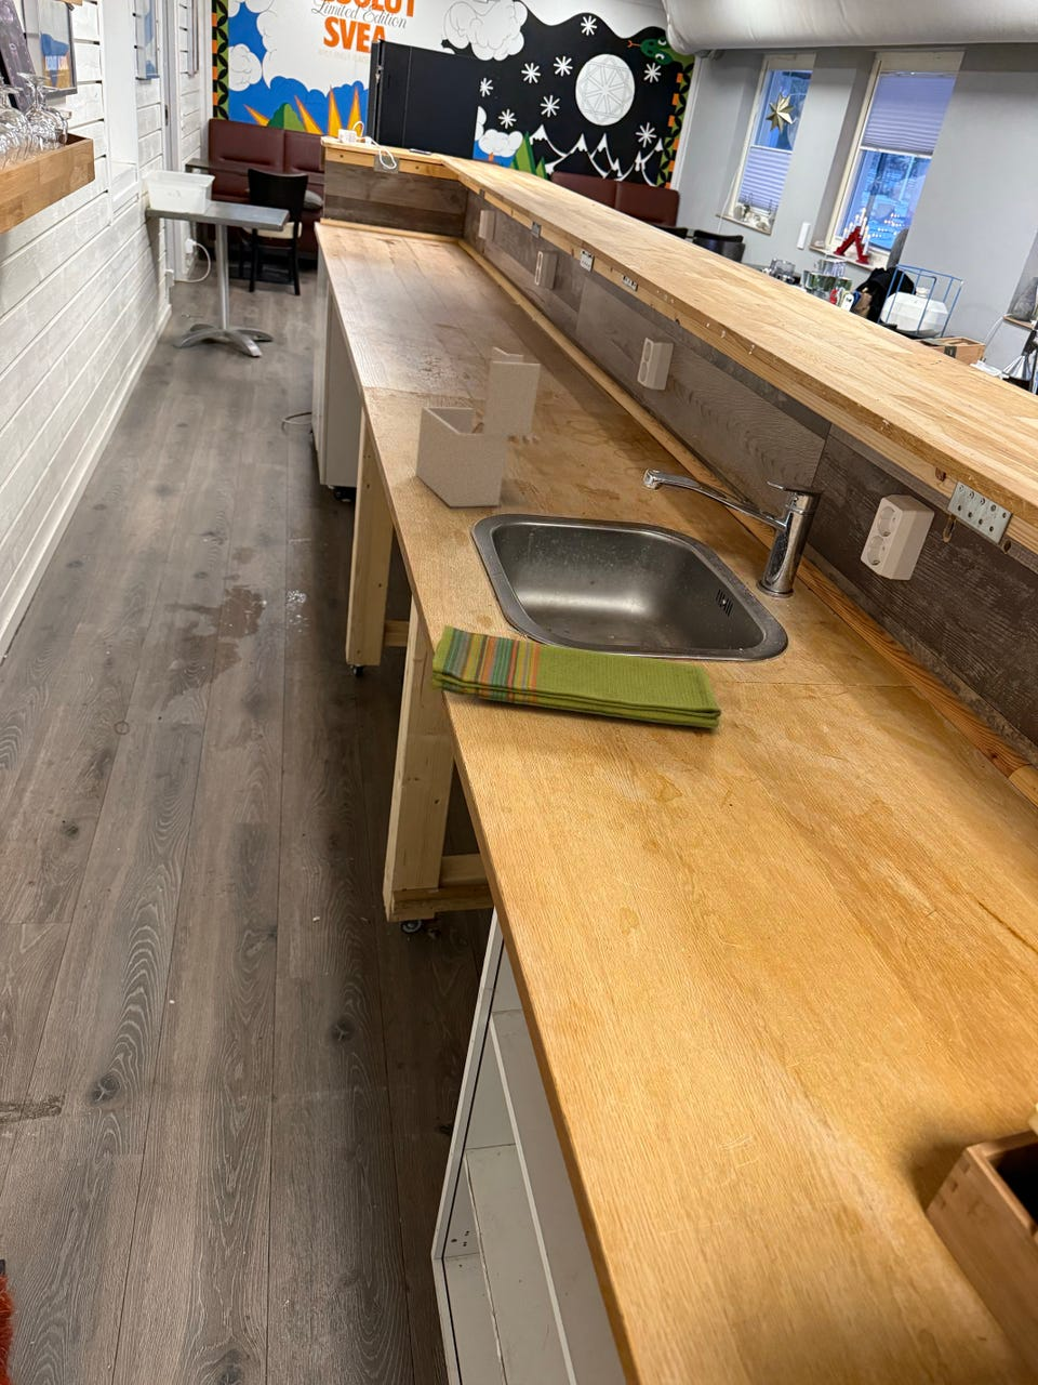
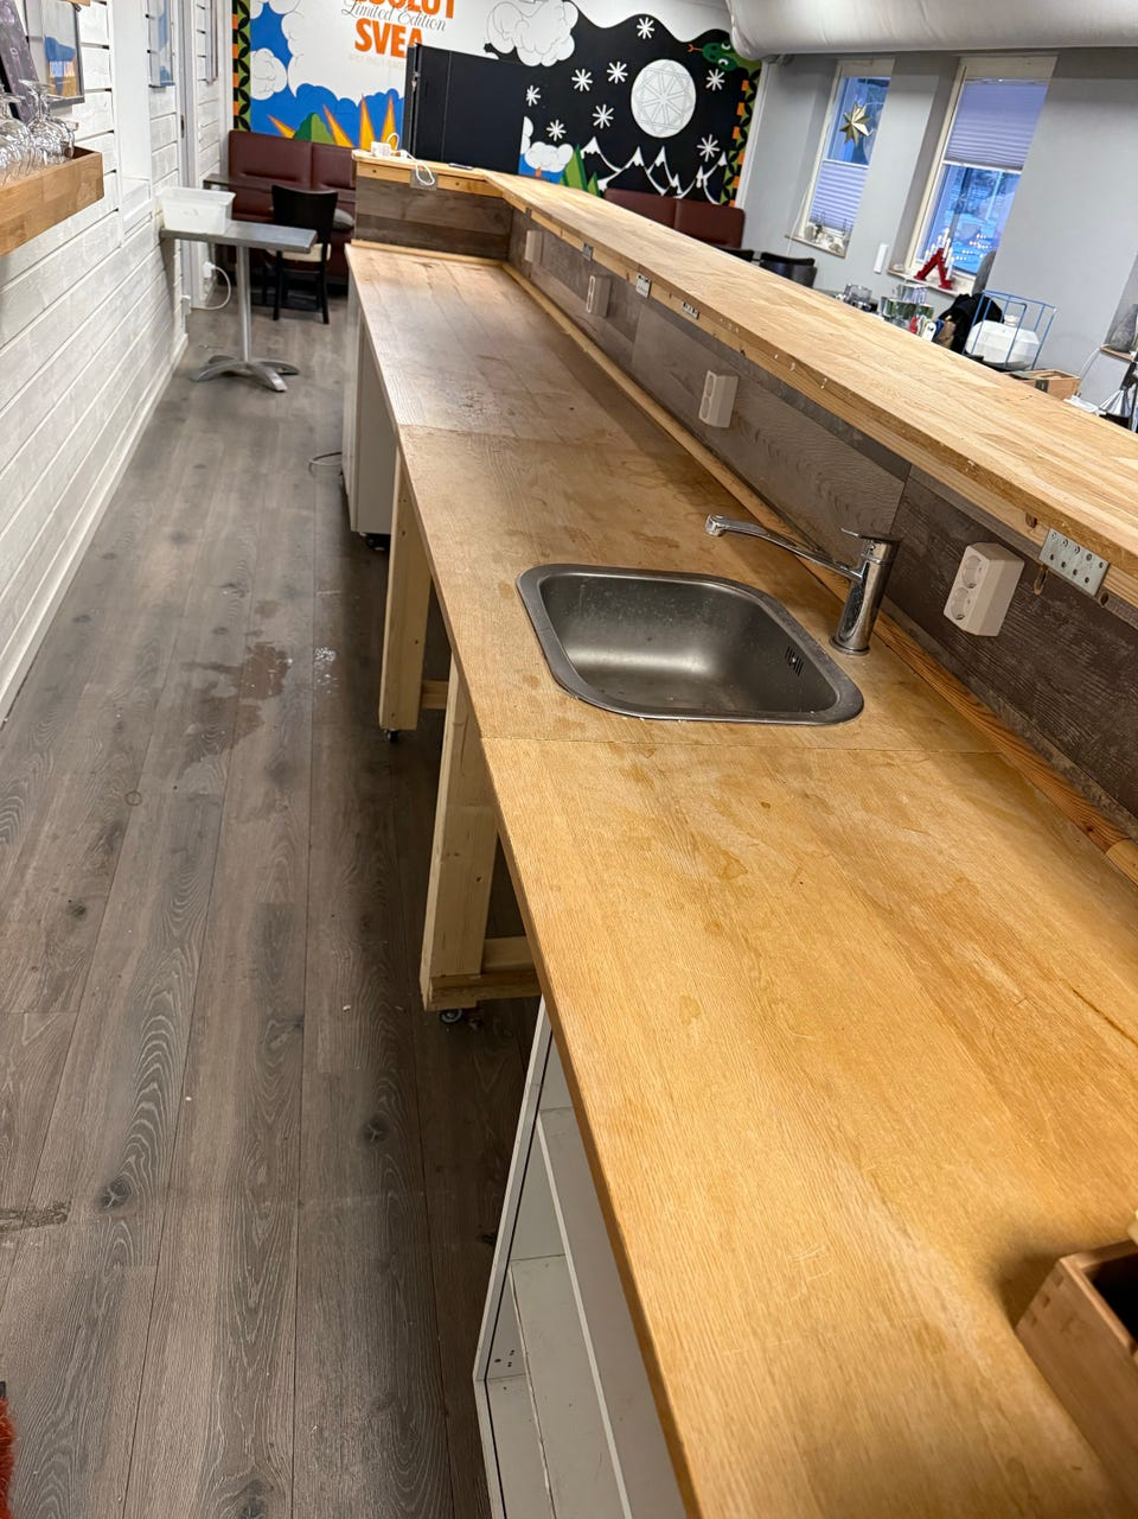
- utensil holder [414,347,542,507]
- dish towel [430,624,722,730]
